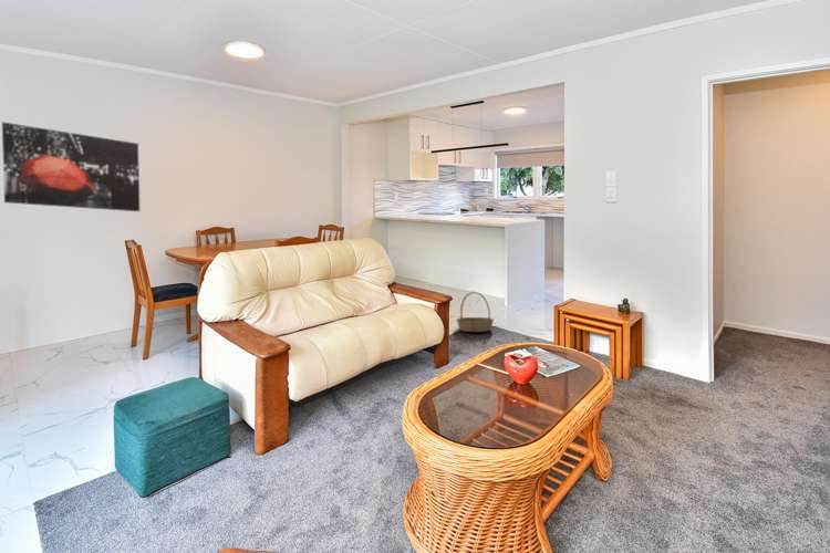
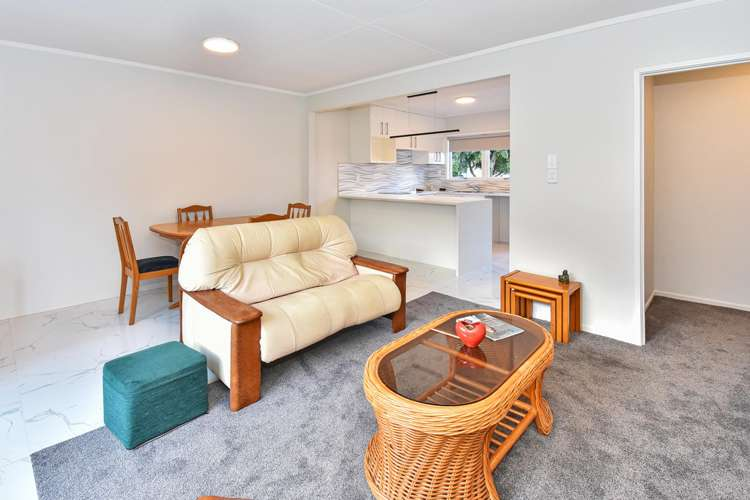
- basket [455,291,495,333]
- wall art [1,121,141,212]
